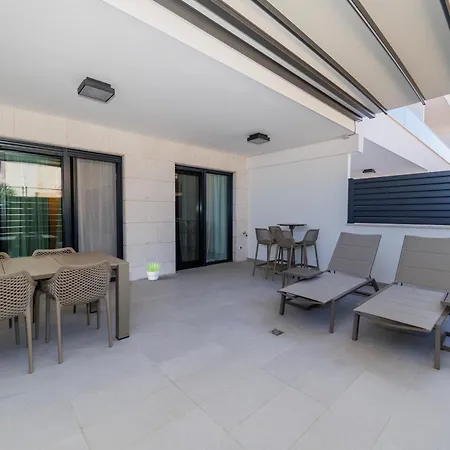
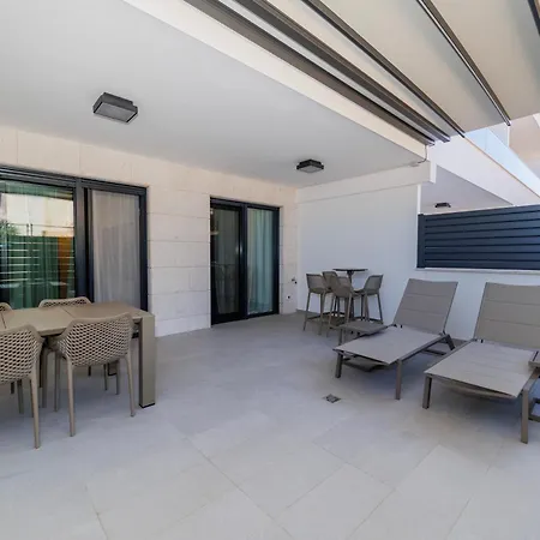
- potted plant [145,261,163,281]
